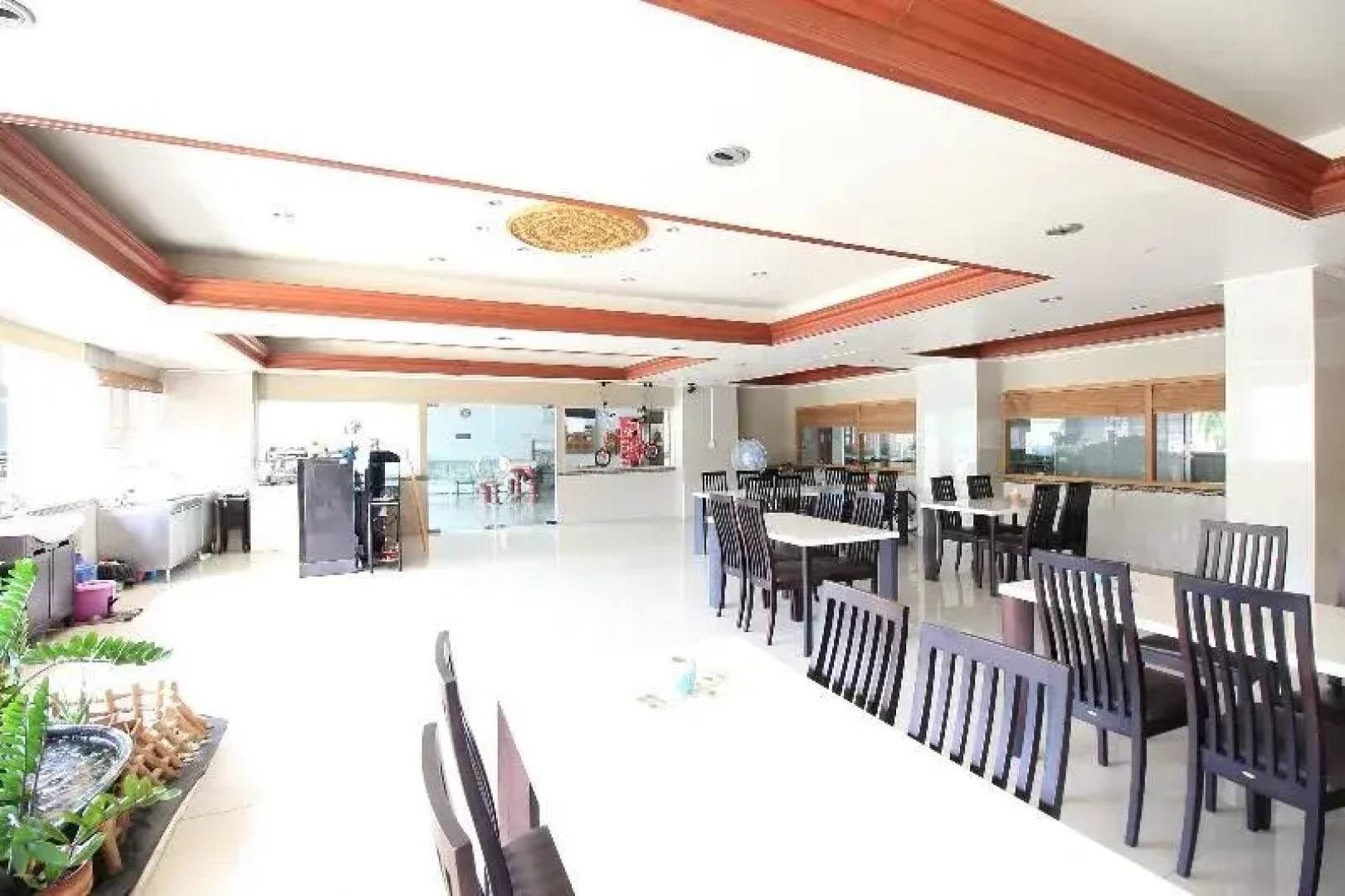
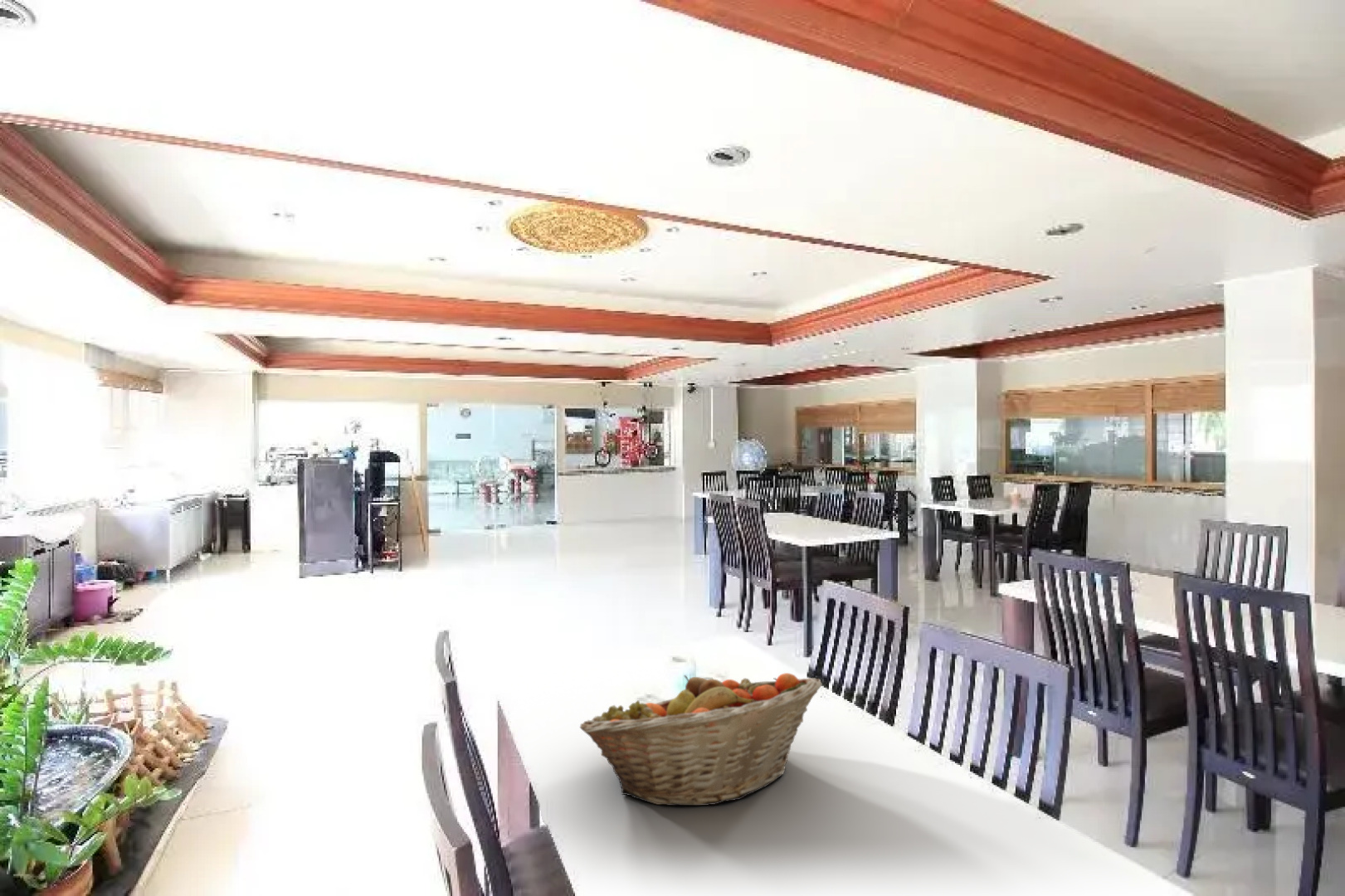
+ fruit basket [579,672,823,806]
